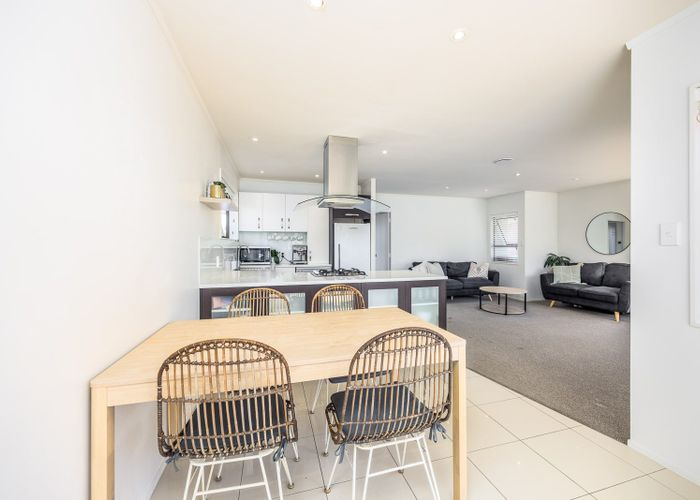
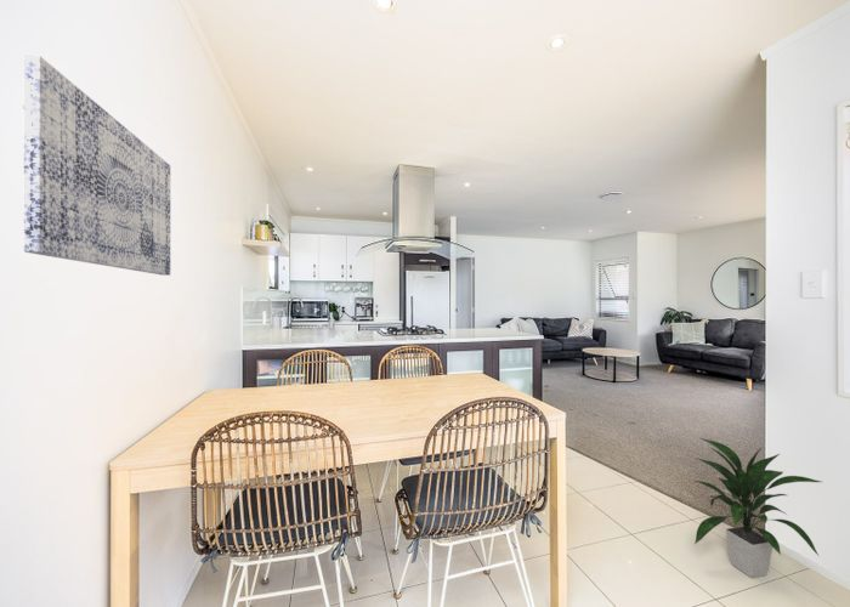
+ indoor plant [692,437,822,579]
+ wall art [22,52,171,277]
